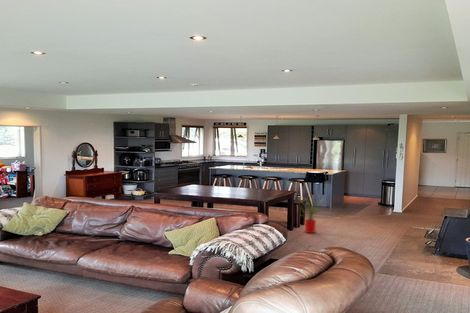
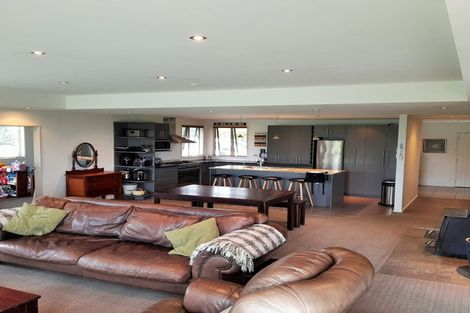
- house plant [296,193,322,234]
